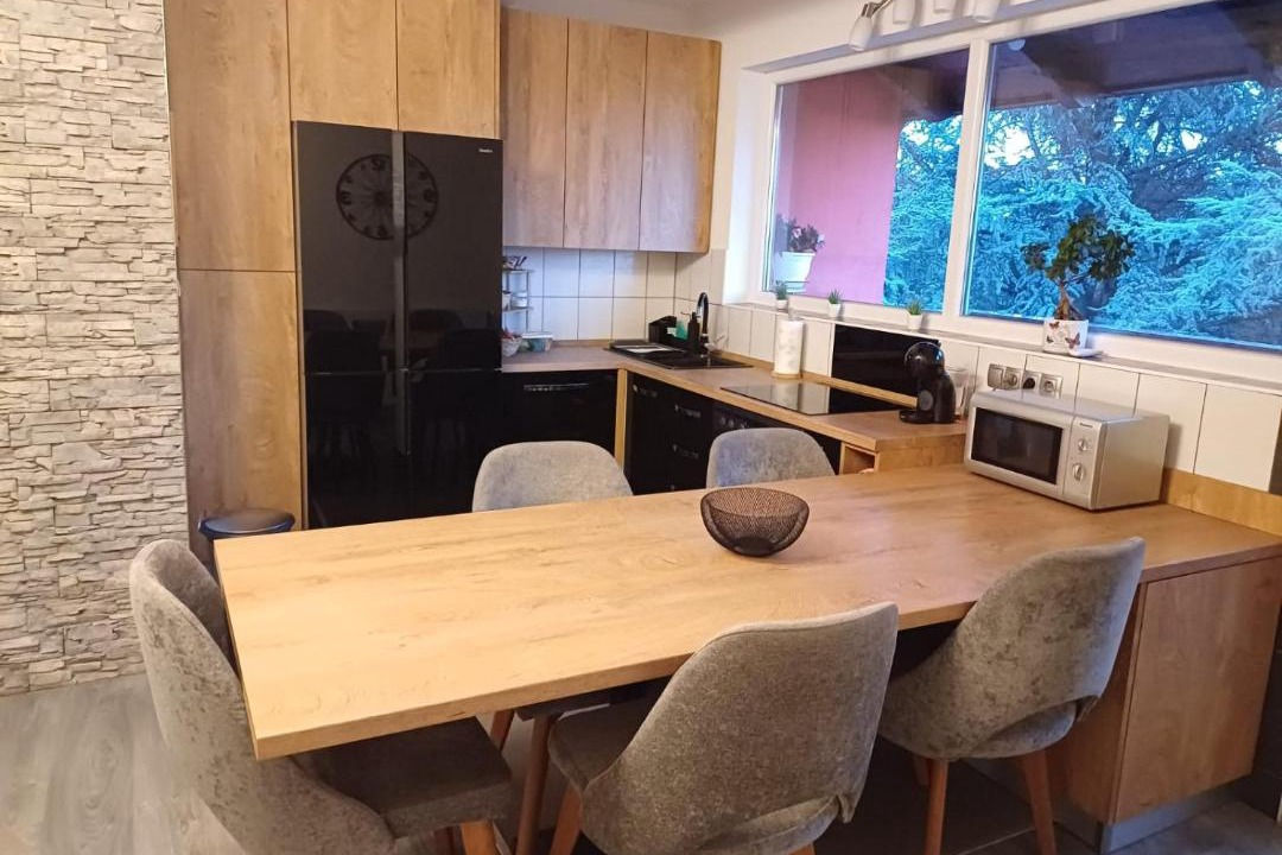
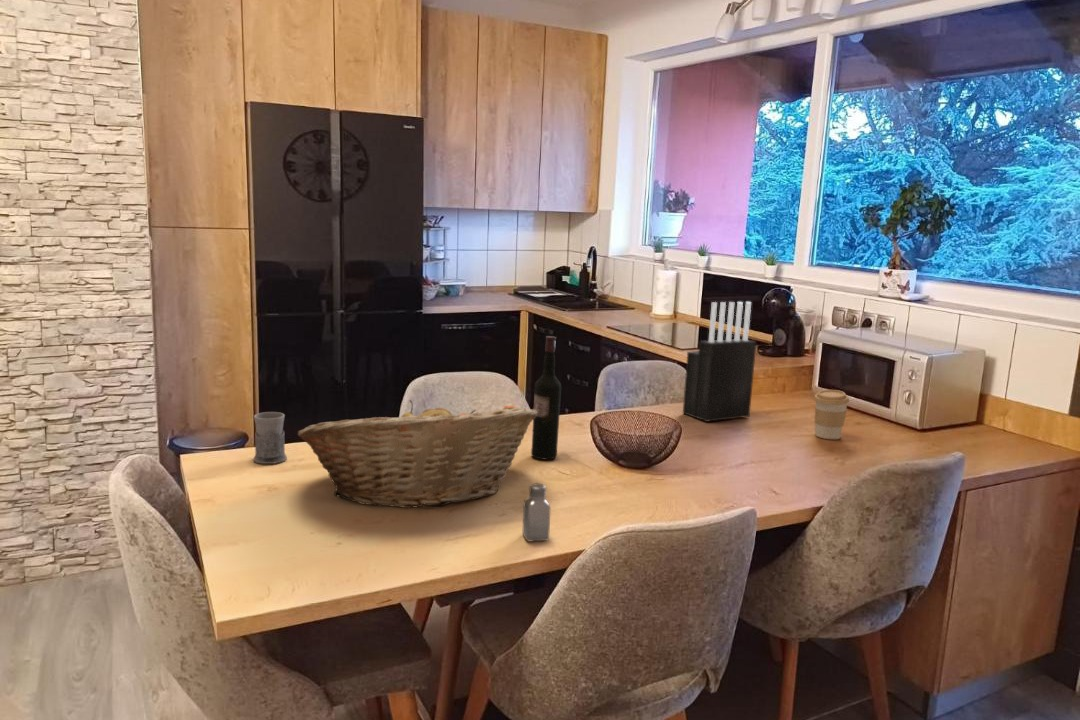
+ wine bottle [530,335,562,461]
+ mug [252,411,288,465]
+ saltshaker [521,483,551,543]
+ coffee cup [813,389,850,440]
+ fruit basket [297,399,538,509]
+ knife block [682,301,757,423]
